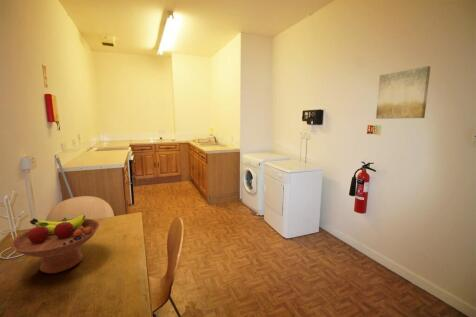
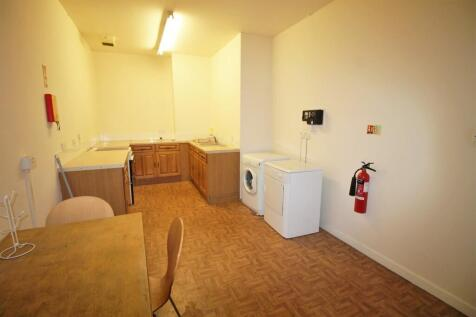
- fruit bowl [9,214,100,274]
- wall art [375,65,431,120]
